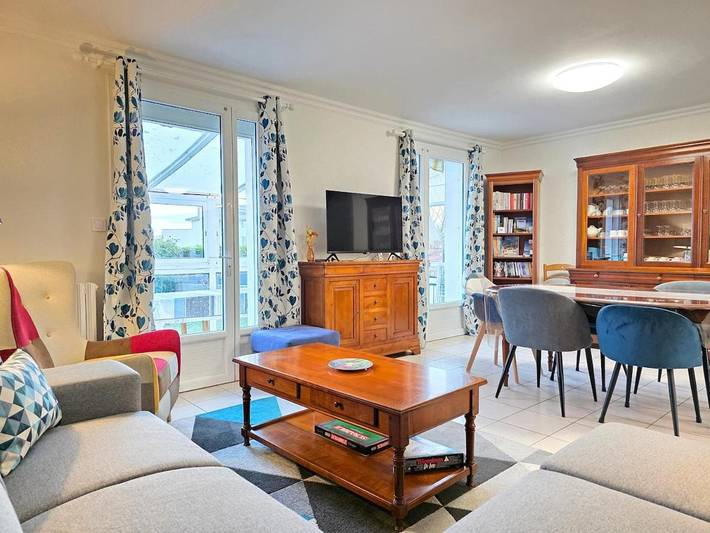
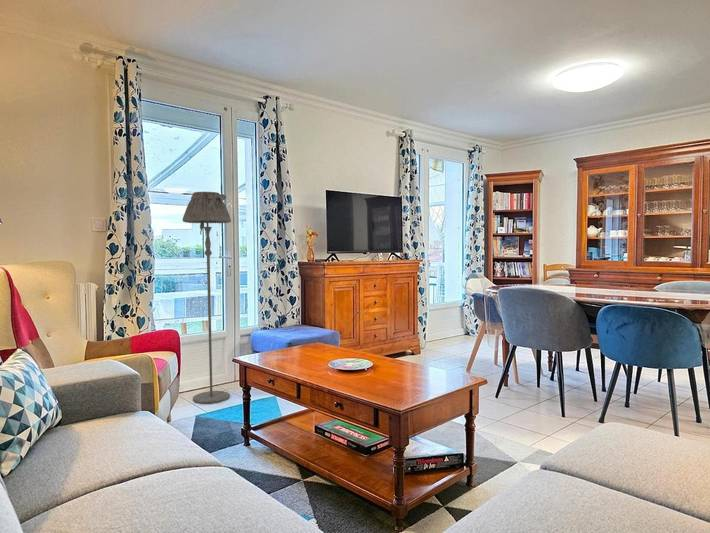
+ floor lamp [182,191,232,405]
